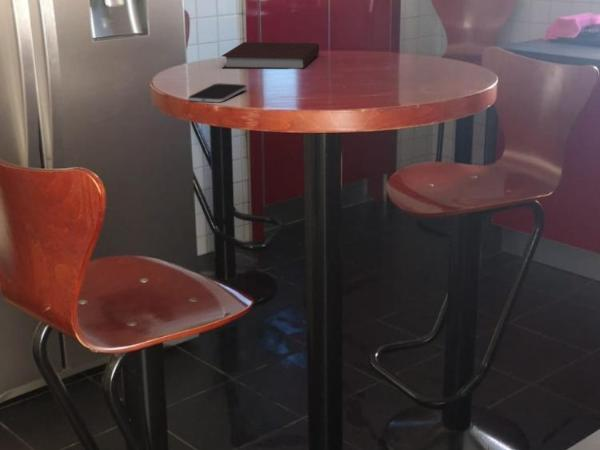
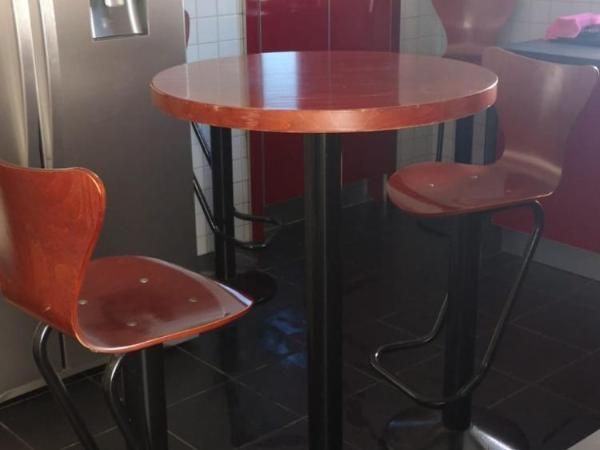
- notebook [221,41,320,70]
- smartphone [187,82,248,104]
